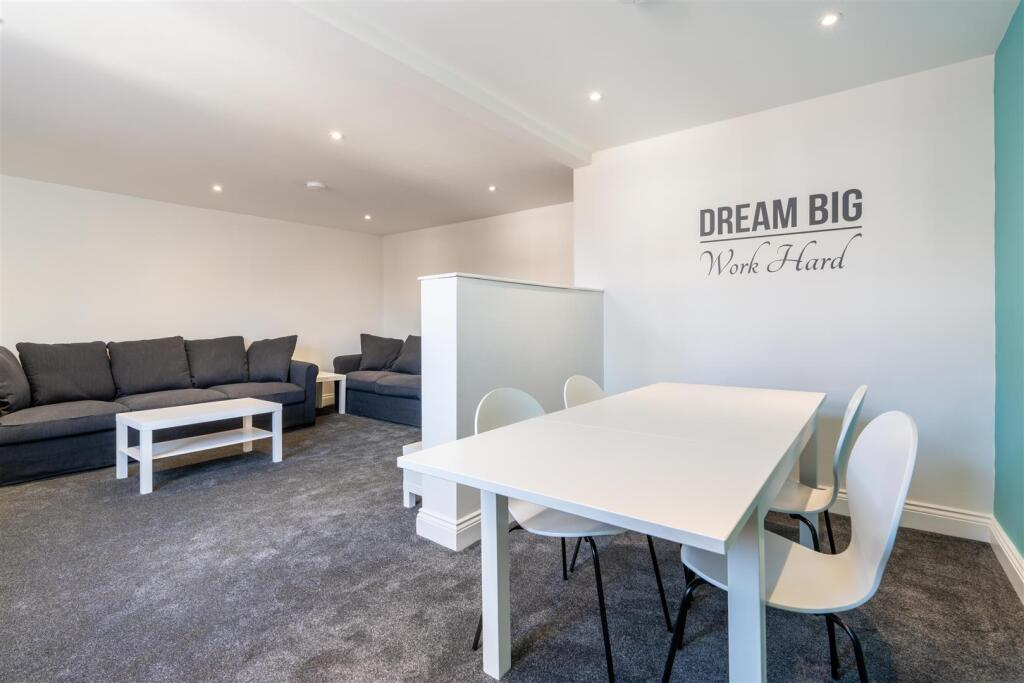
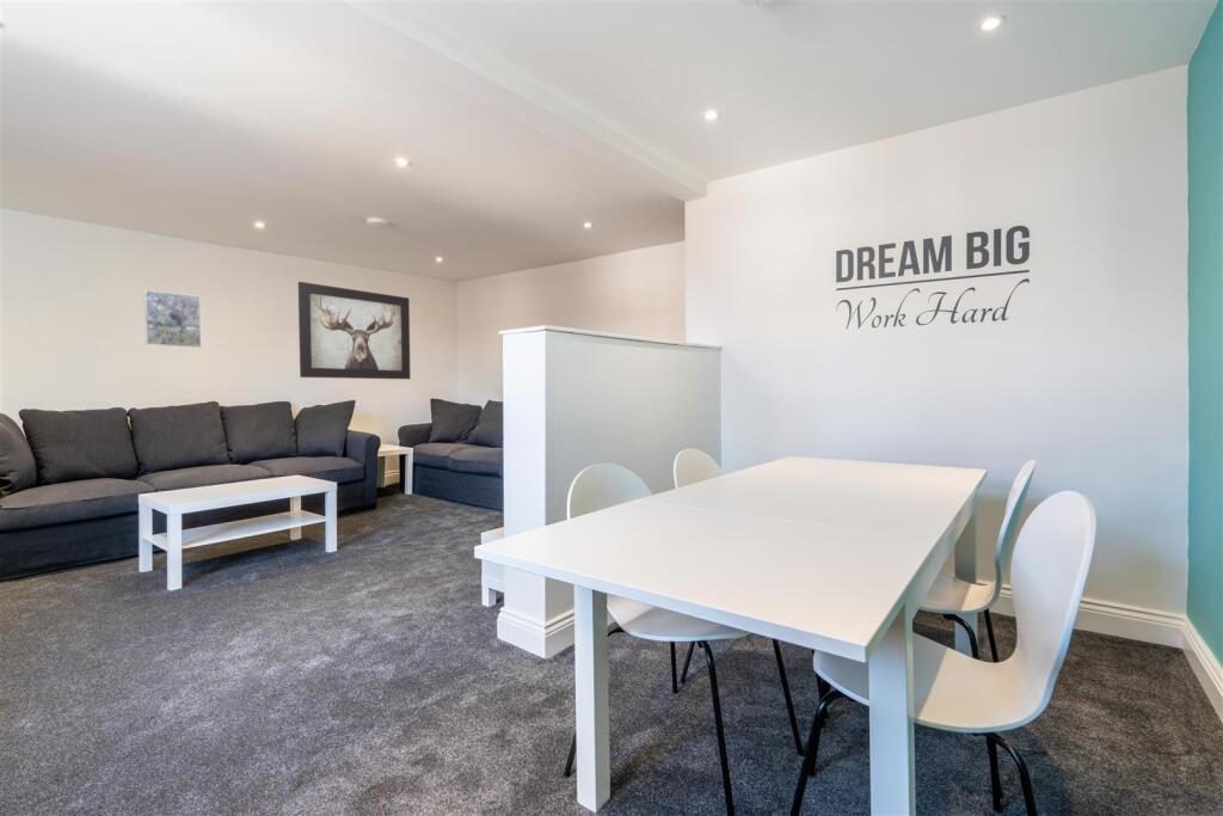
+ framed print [142,289,203,349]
+ wall art [297,281,412,380]
